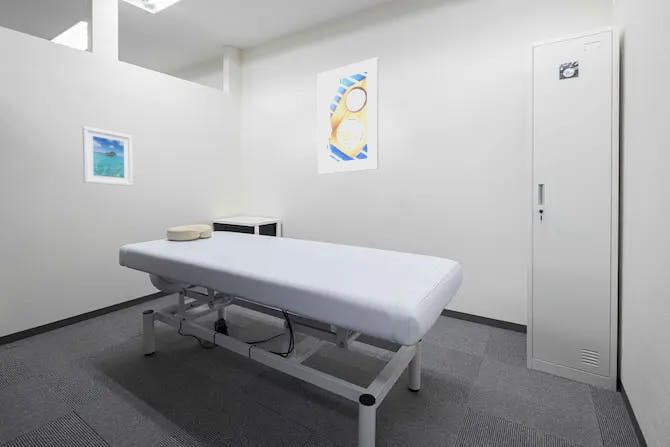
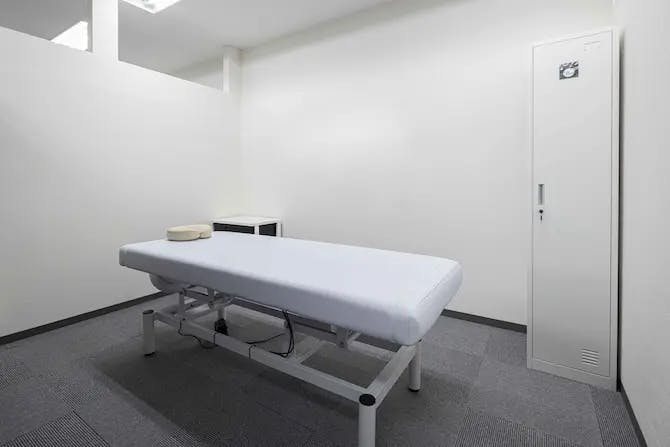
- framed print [317,56,379,175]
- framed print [82,125,134,187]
